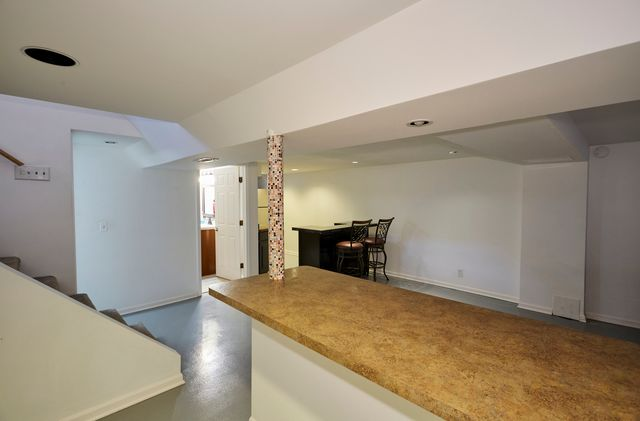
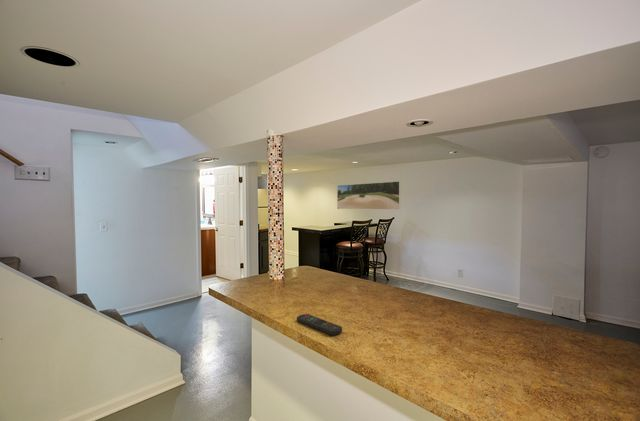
+ remote control [296,313,343,336]
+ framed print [336,180,401,211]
